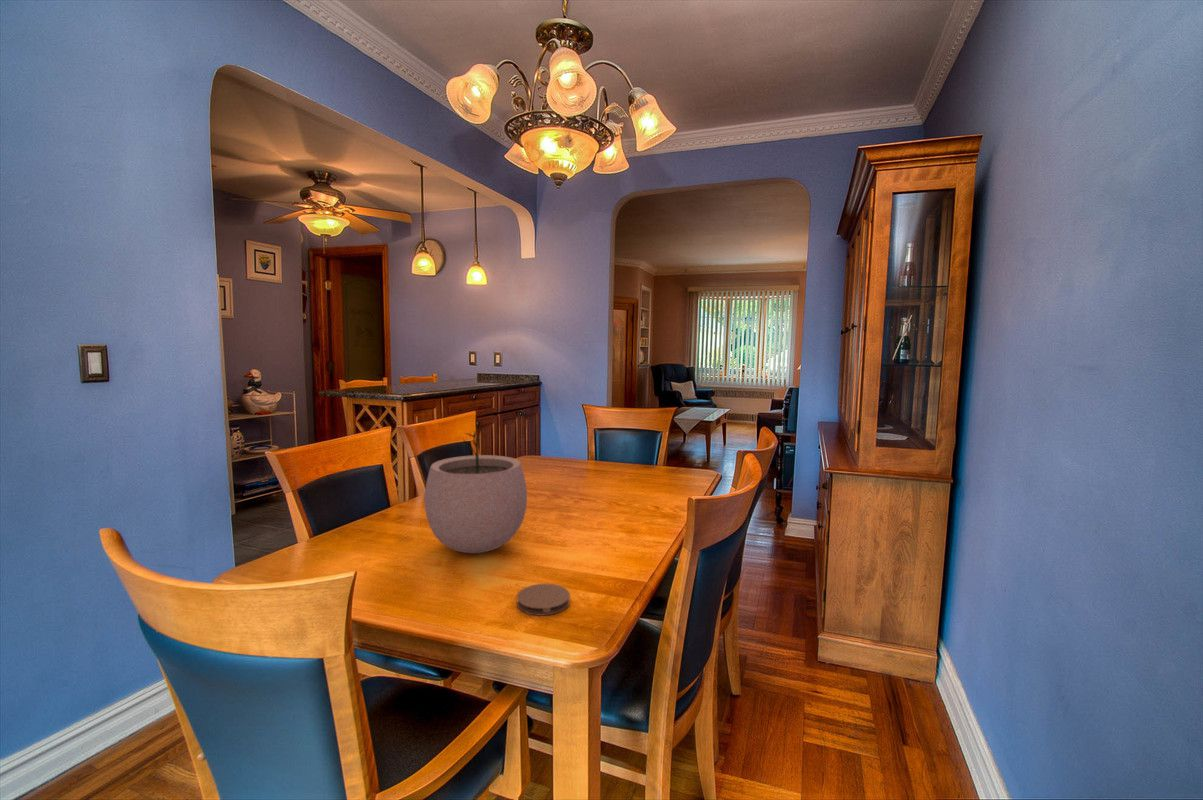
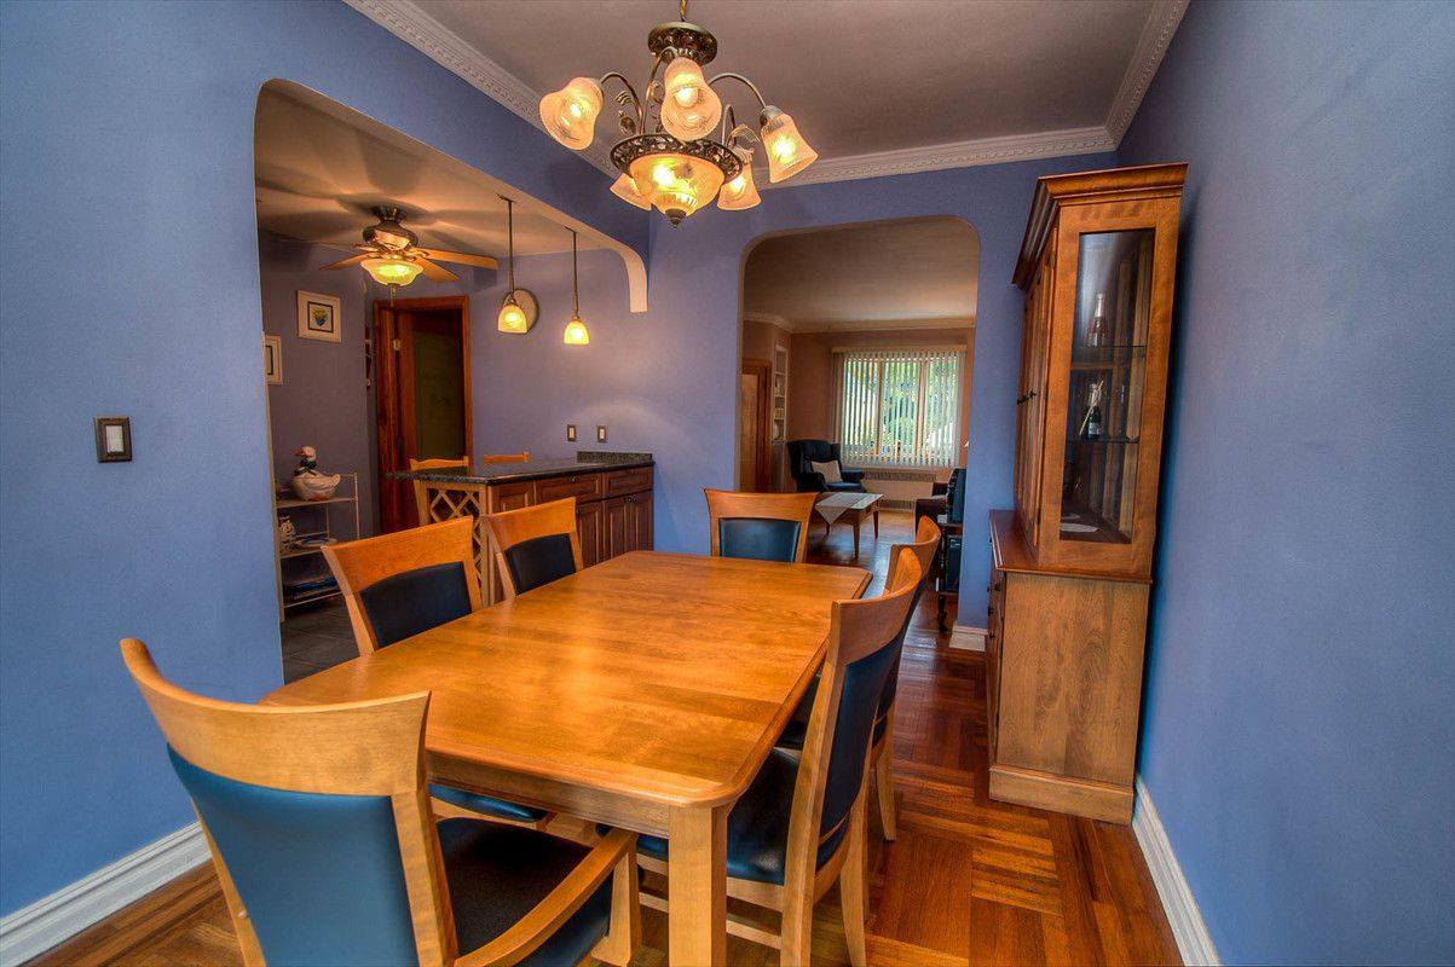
- coaster [516,582,571,617]
- plant pot [423,424,528,554]
